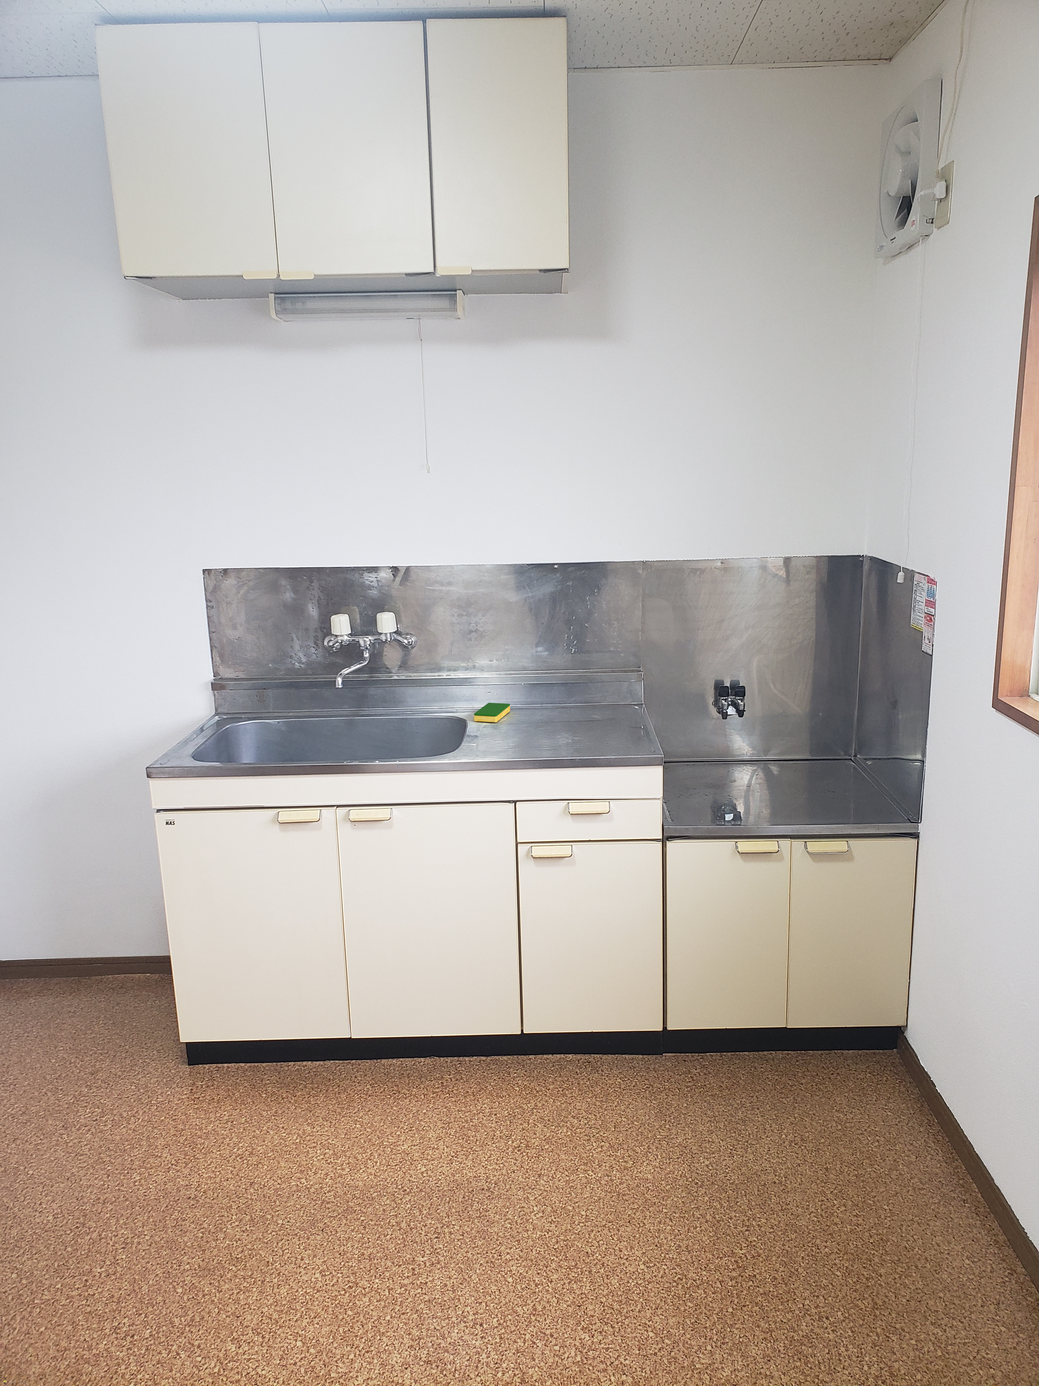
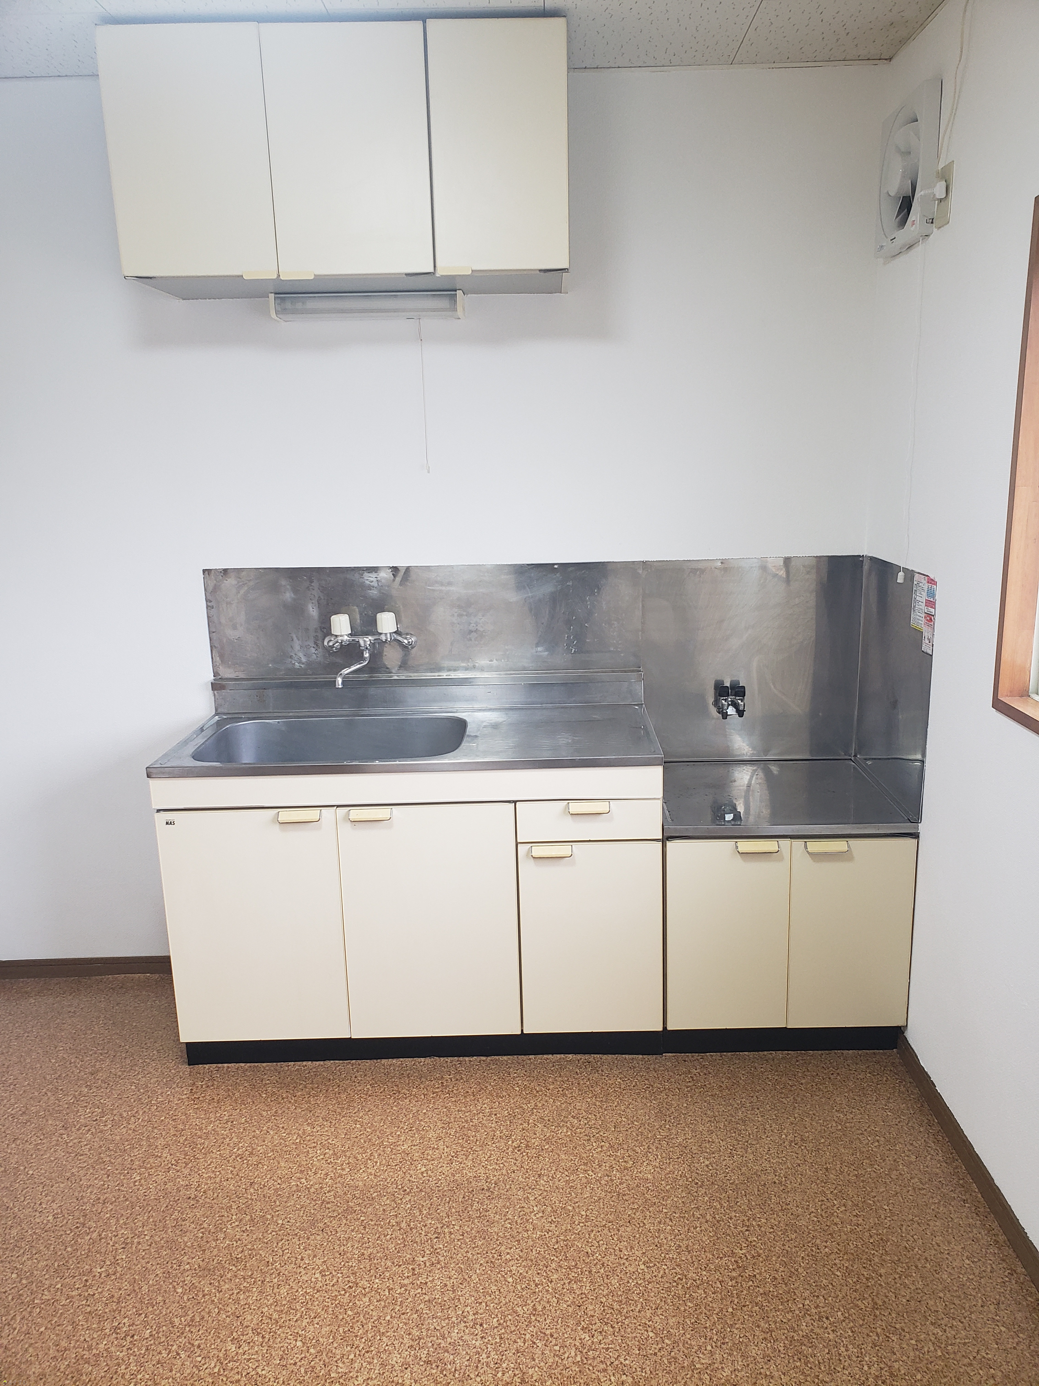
- dish sponge [474,703,511,722]
